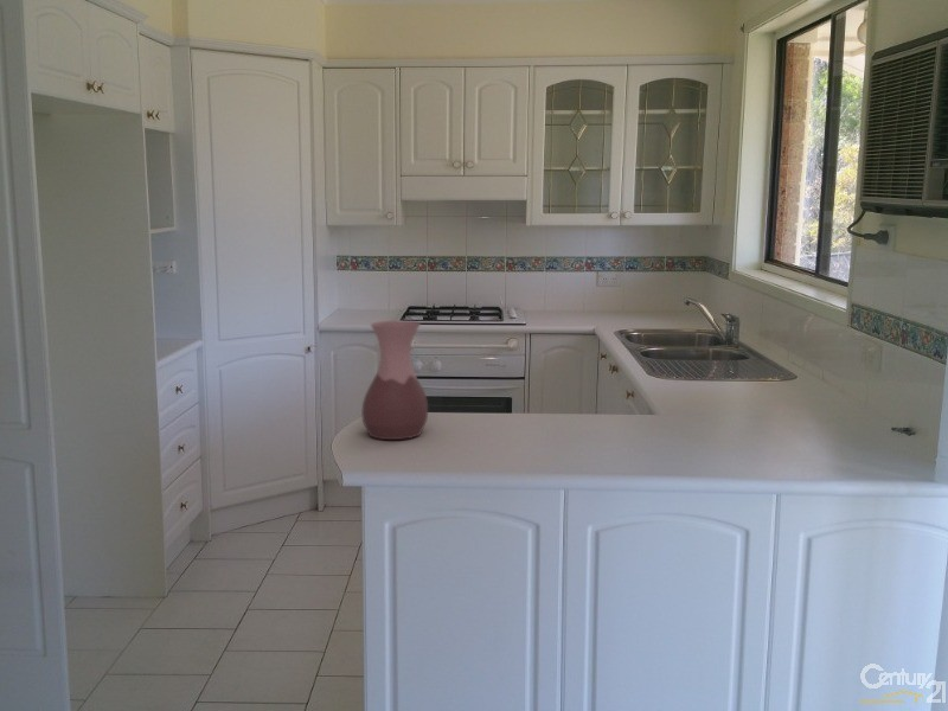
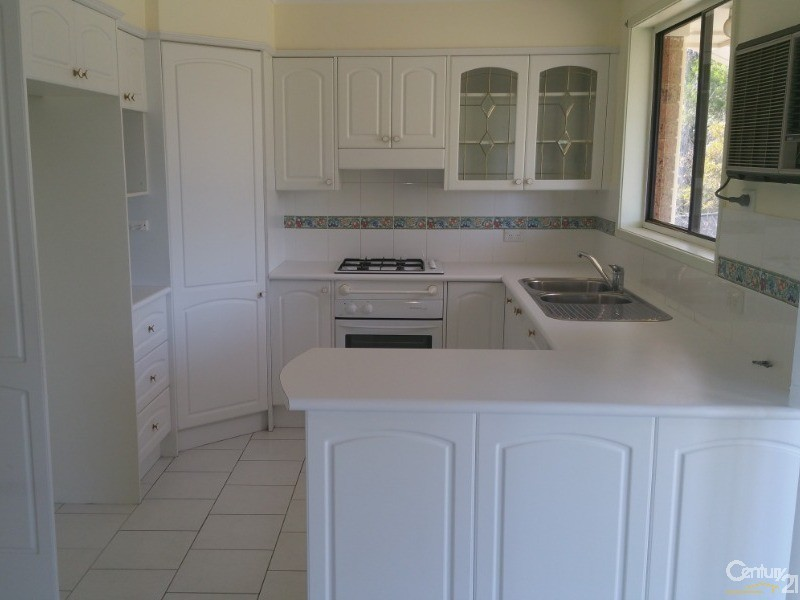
- vase [360,320,429,441]
